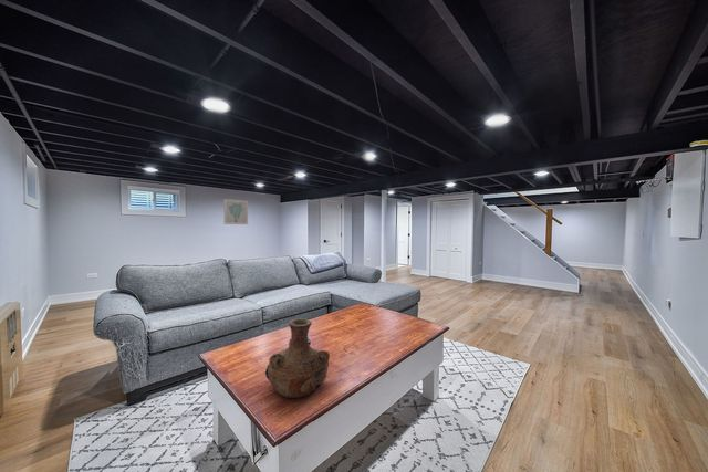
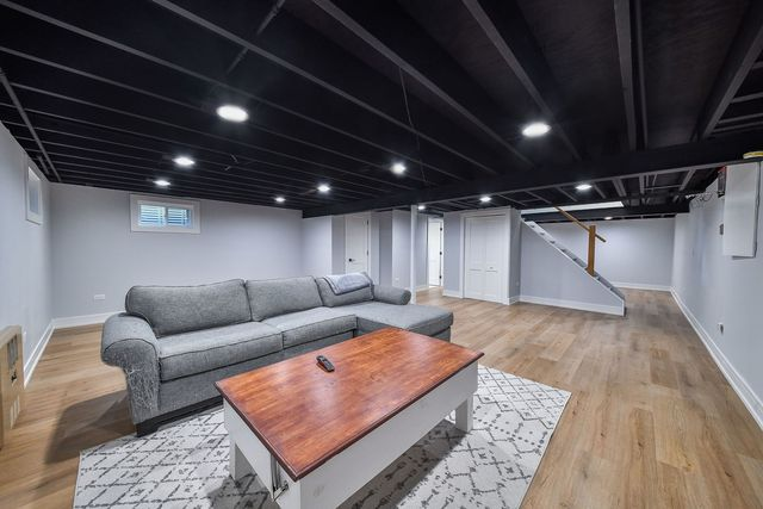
- wall art [222,198,249,225]
- vase [264,317,331,399]
